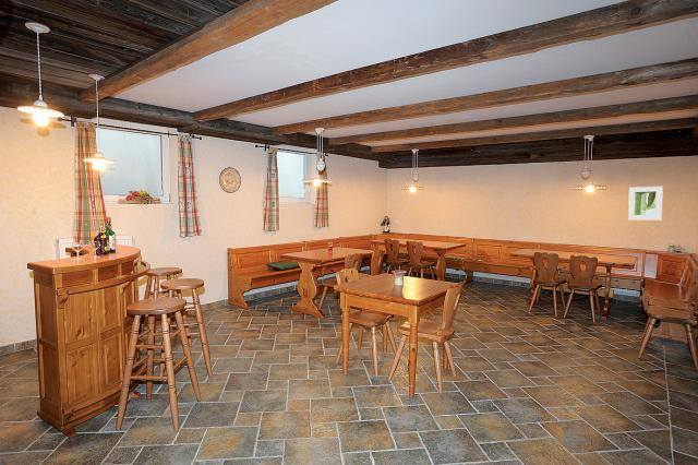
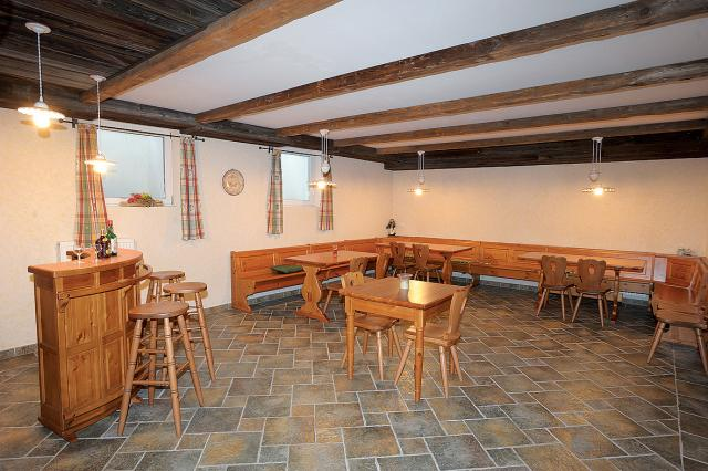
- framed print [627,186,664,220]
